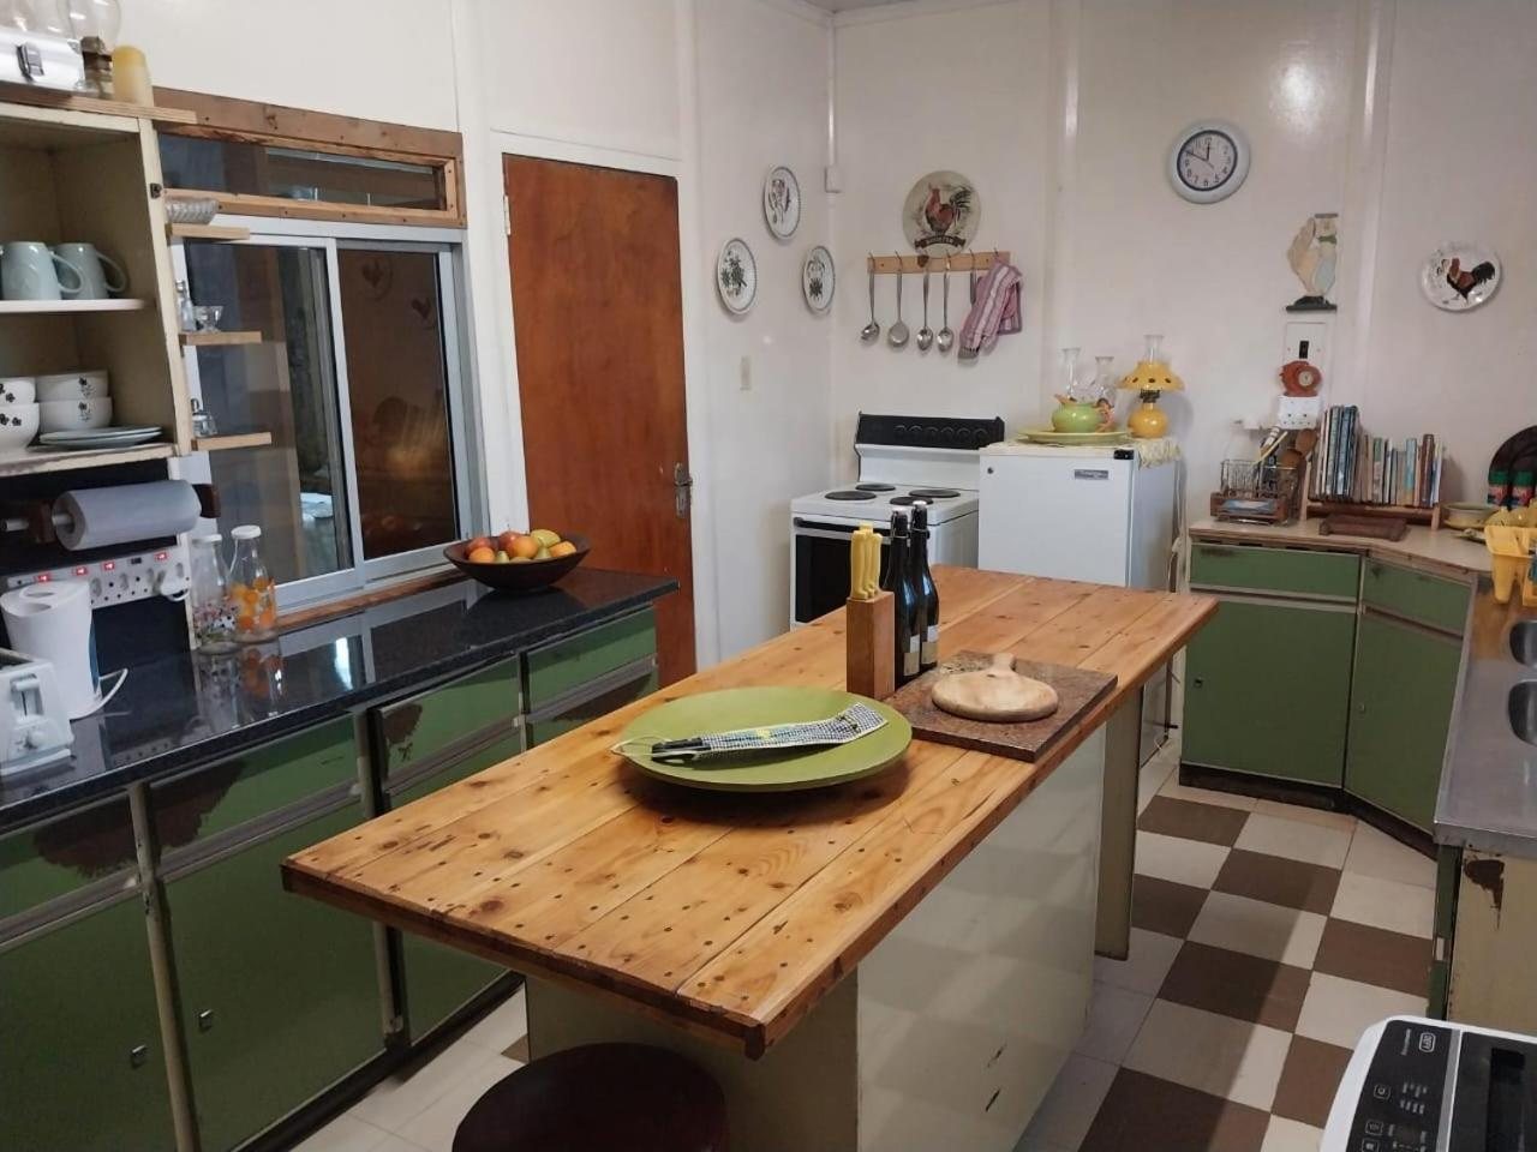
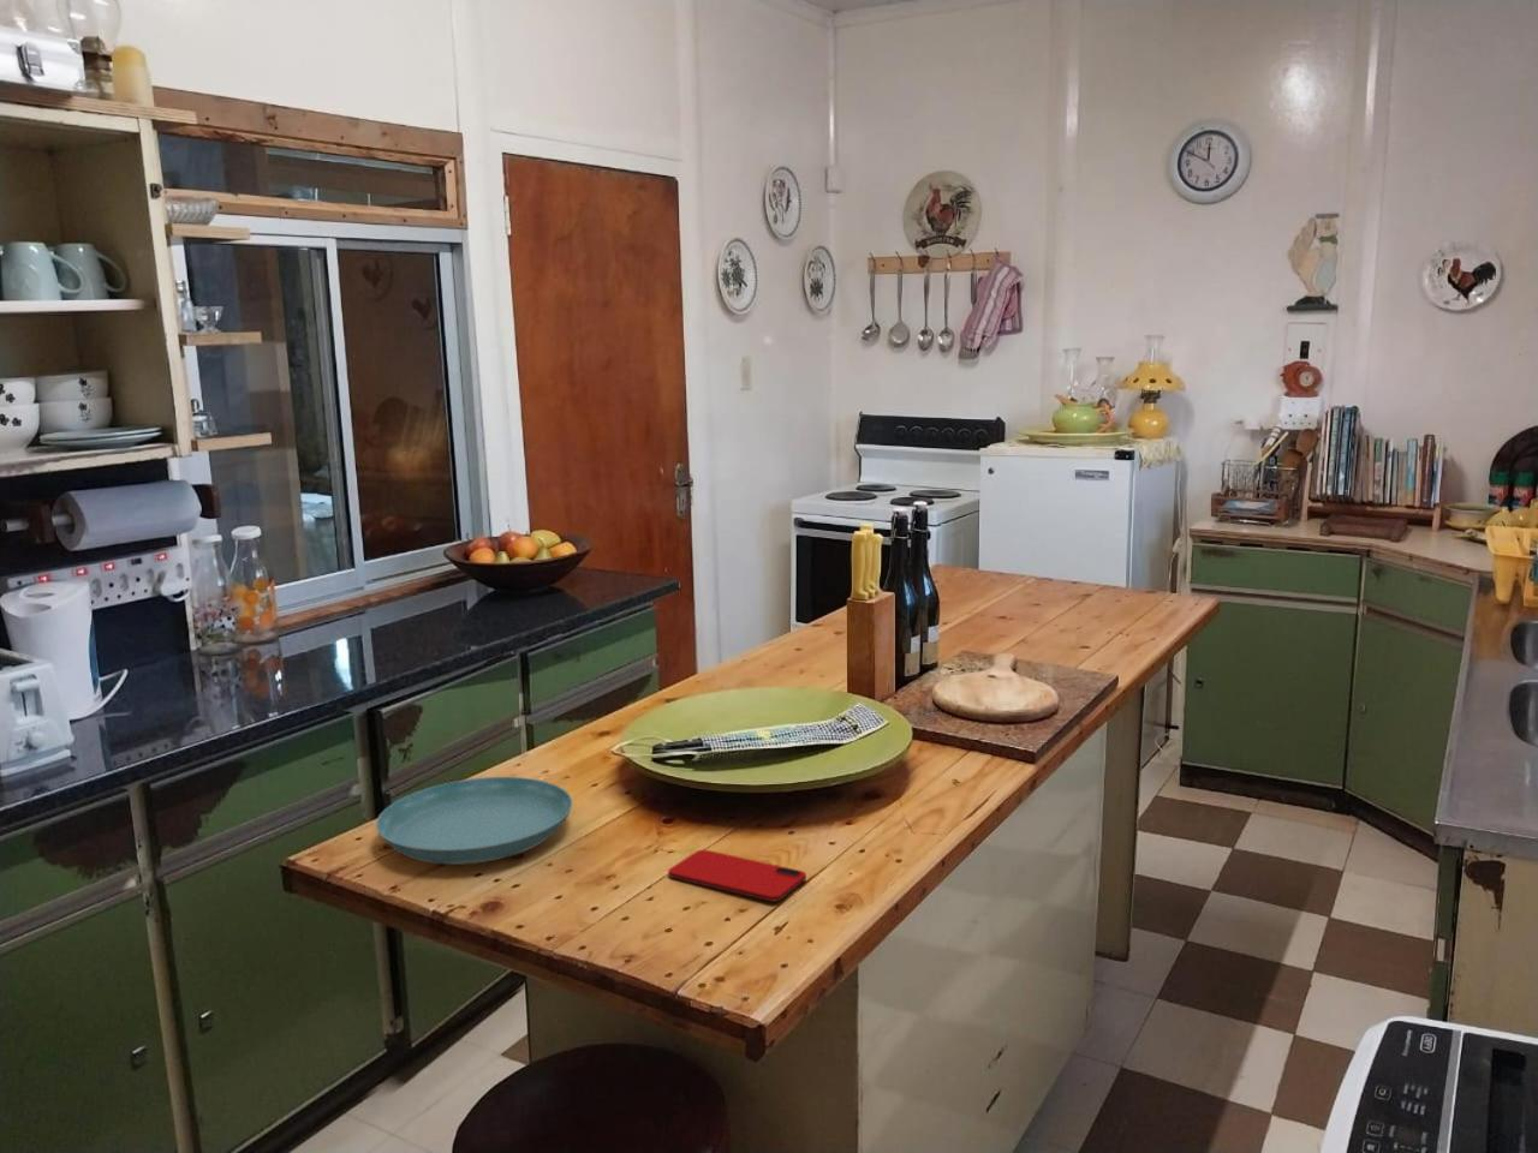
+ saucer [375,776,573,866]
+ smartphone [667,849,808,904]
